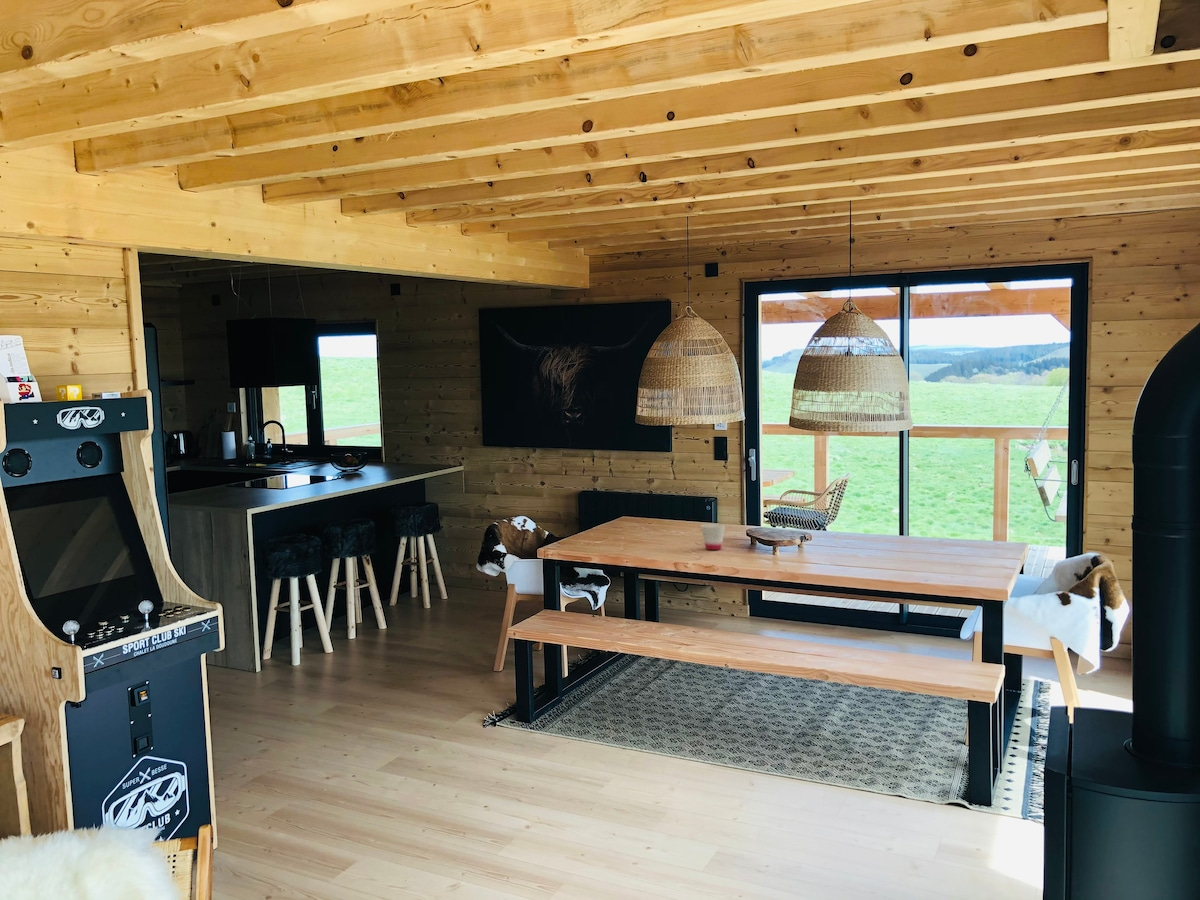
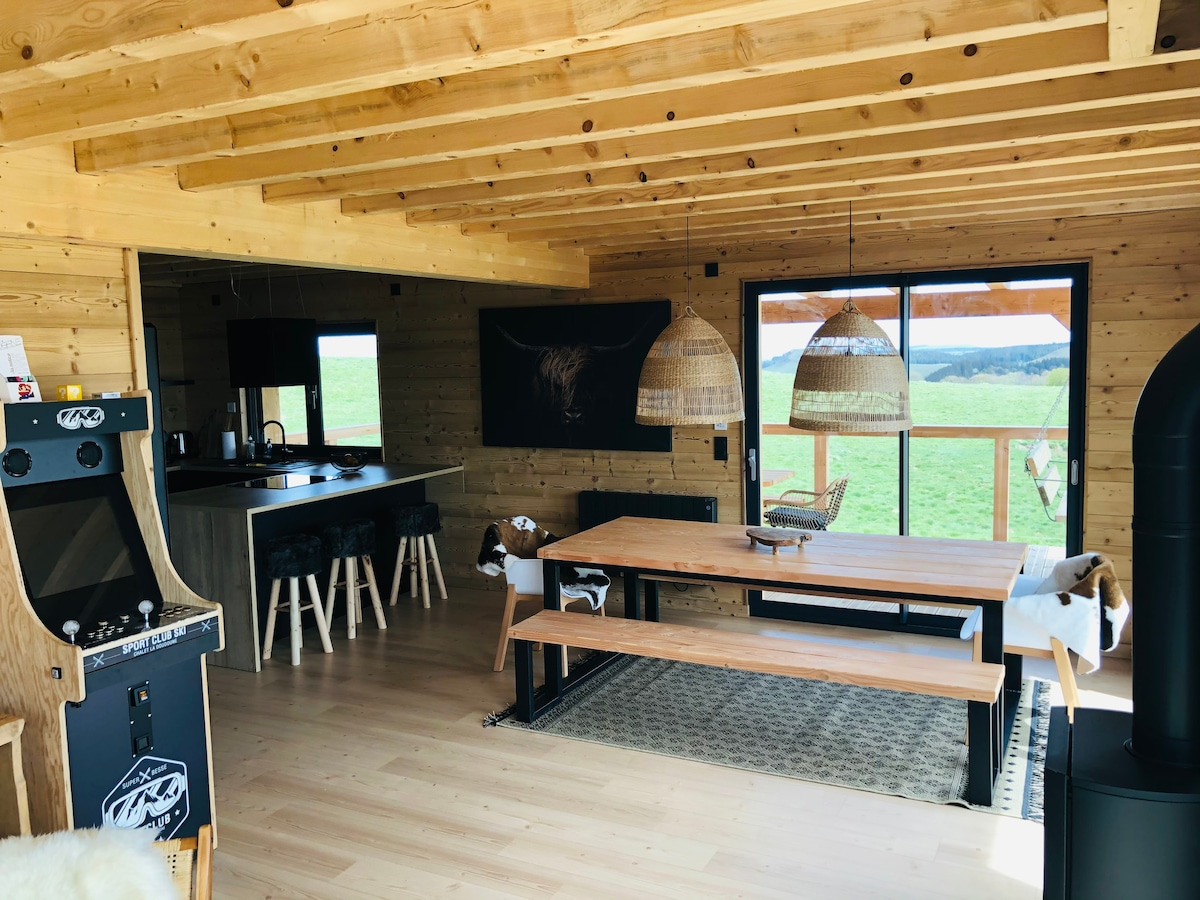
- cup [700,523,726,551]
